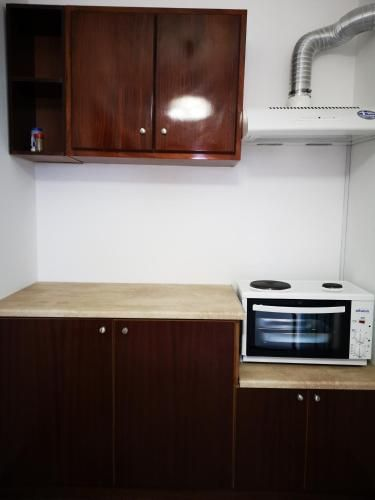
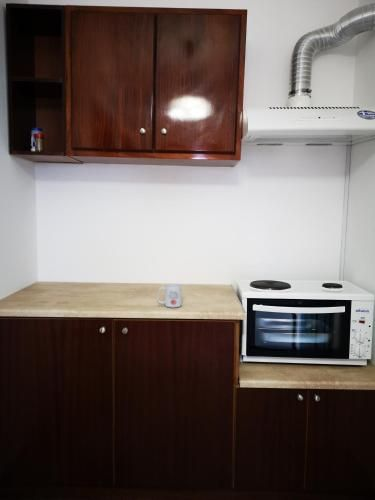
+ mug [157,283,183,308]
